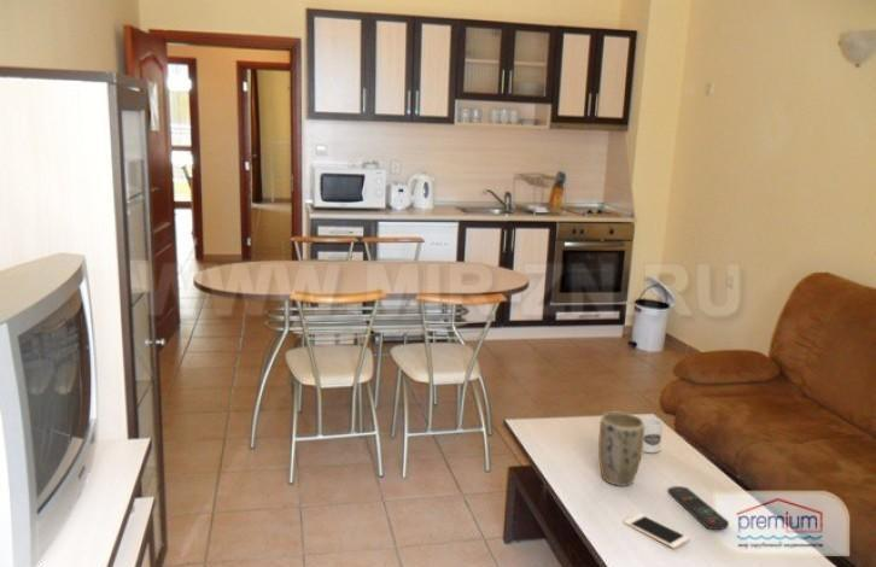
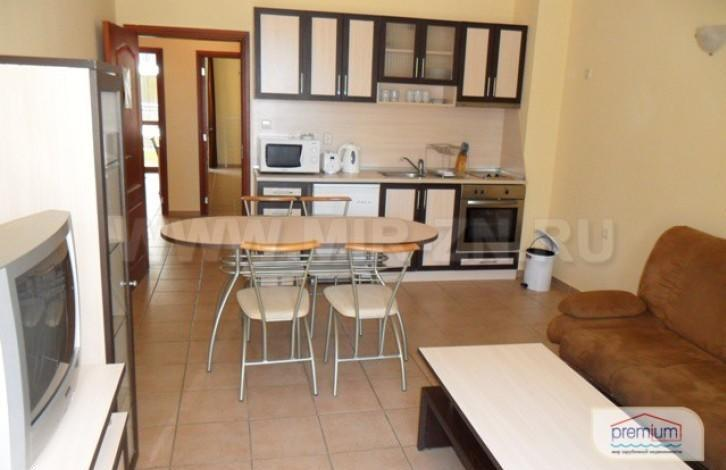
- remote control [667,485,730,531]
- plant pot [597,411,644,487]
- mug [638,415,664,454]
- cell phone [623,513,690,549]
